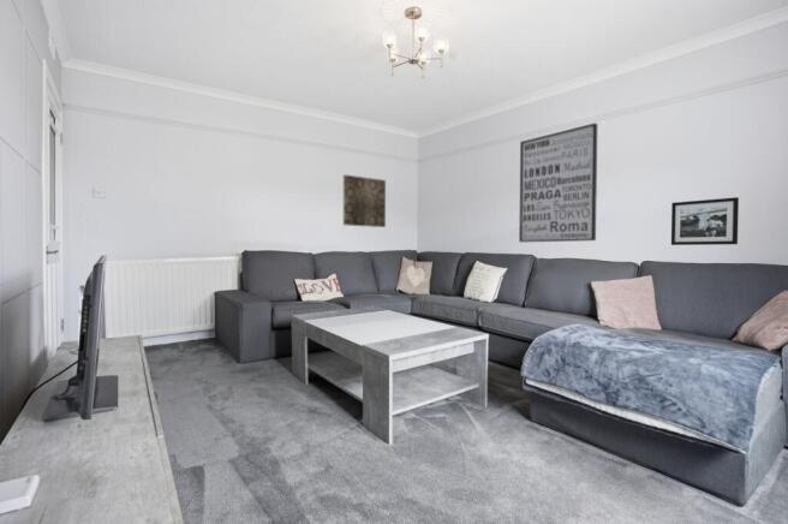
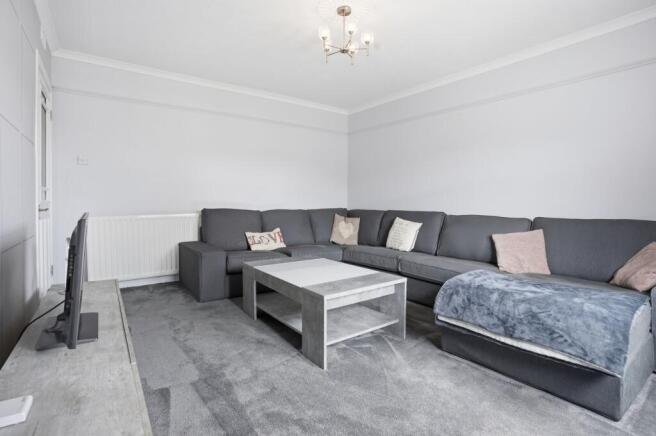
- wall art [342,173,387,228]
- wall art [518,121,598,243]
- picture frame [670,196,740,246]
